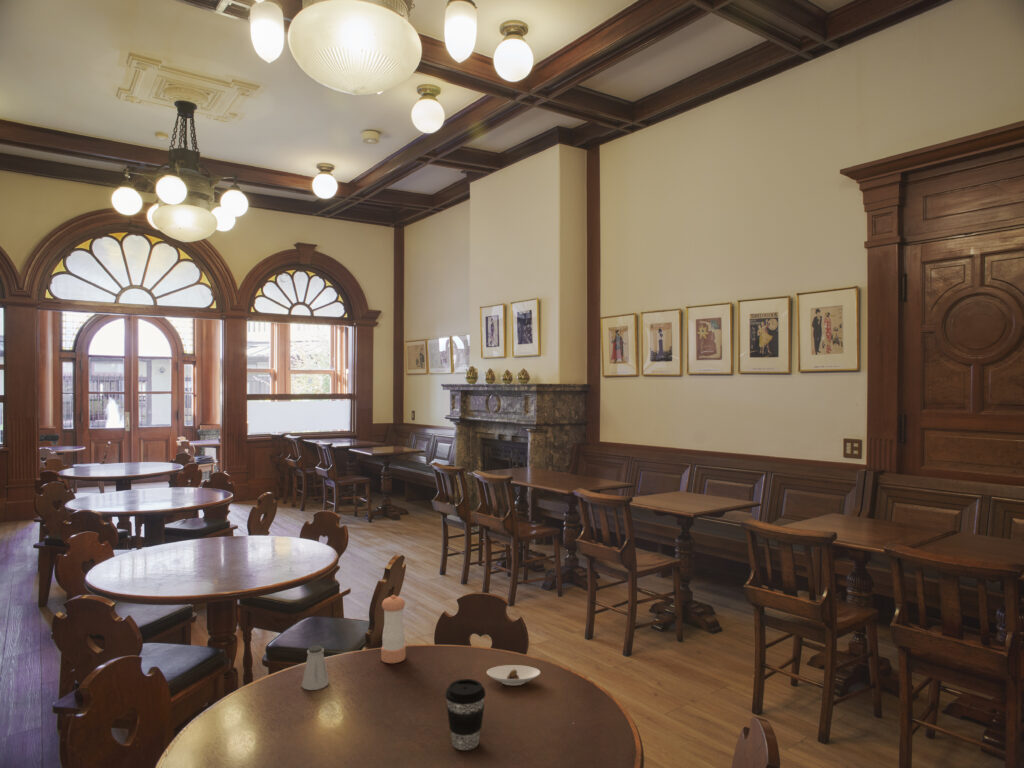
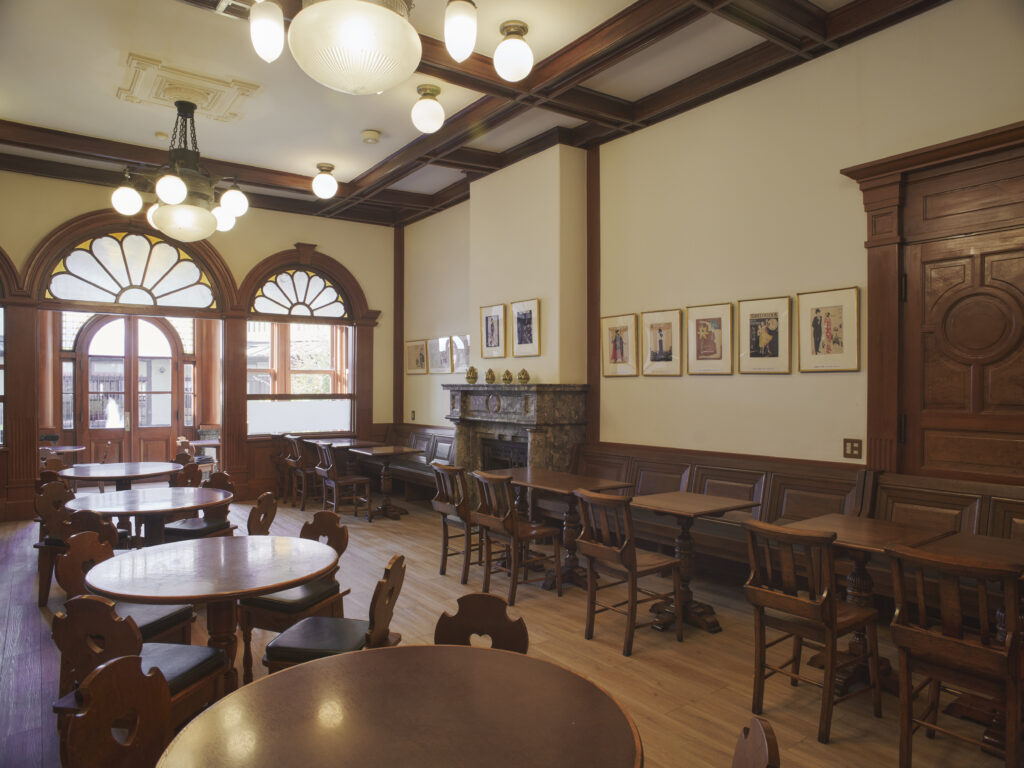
- pepper shaker [380,594,407,664]
- saucer [486,664,541,686]
- coffee cup [444,678,487,751]
- saltshaker [301,644,330,691]
